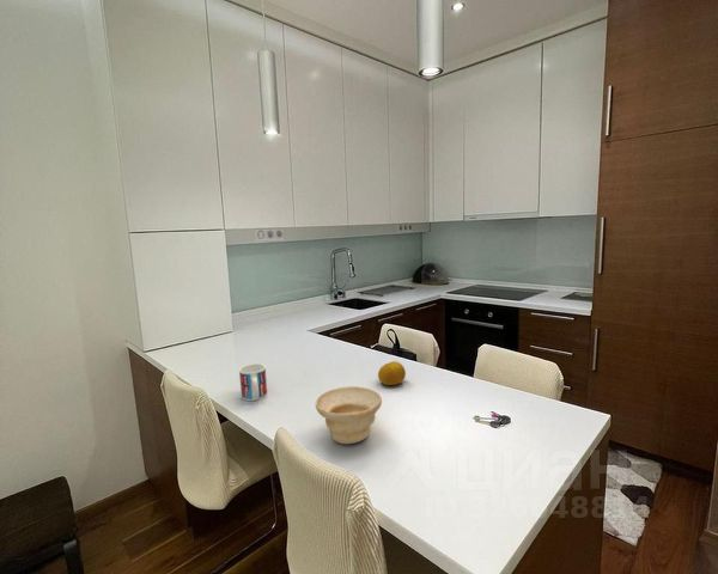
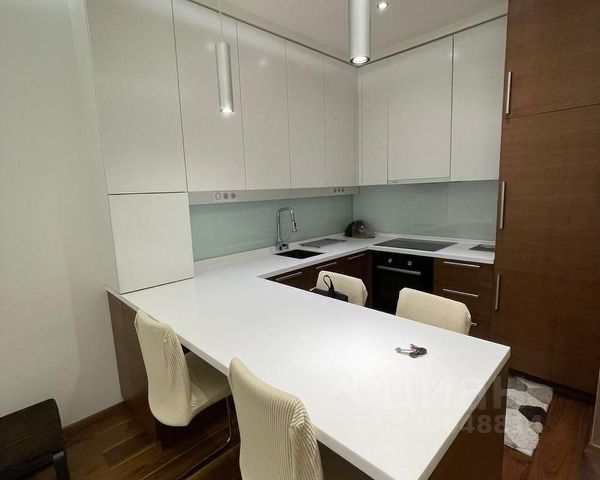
- fruit [377,360,407,386]
- mug [238,362,268,402]
- bowl [315,385,383,445]
